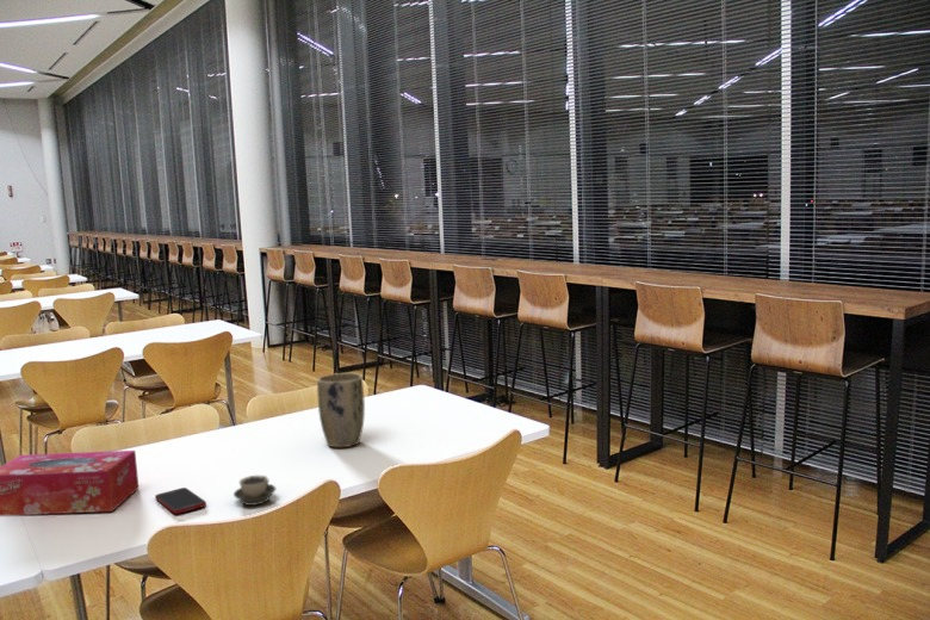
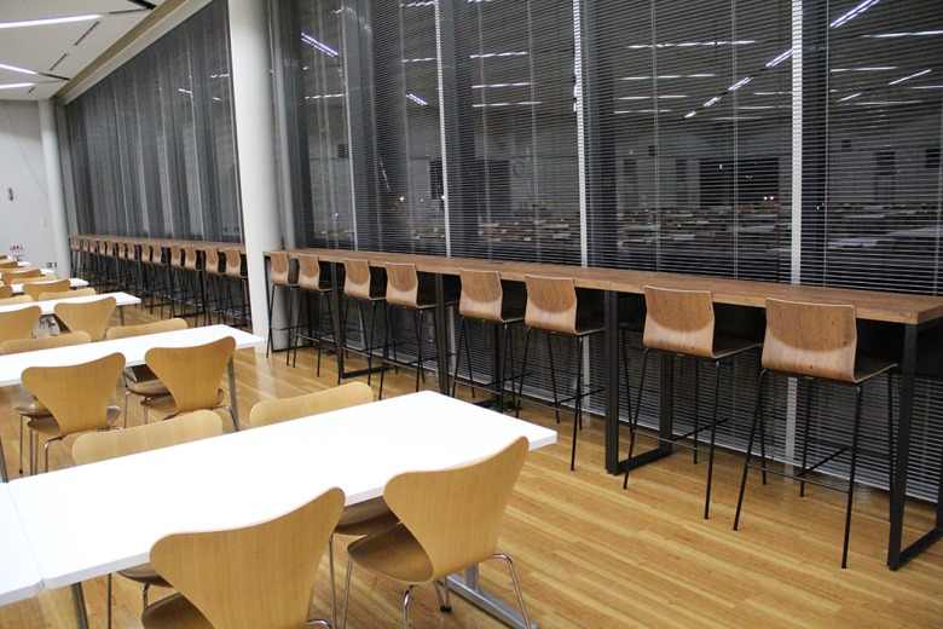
- tissue box [0,450,140,517]
- cell phone [154,486,207,515]
- plant pot [316,372,366,448]
- cup [232,475,277,507]
